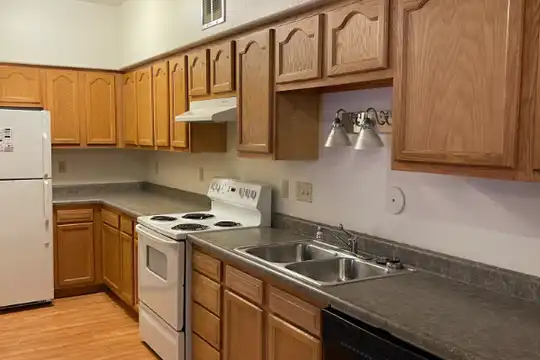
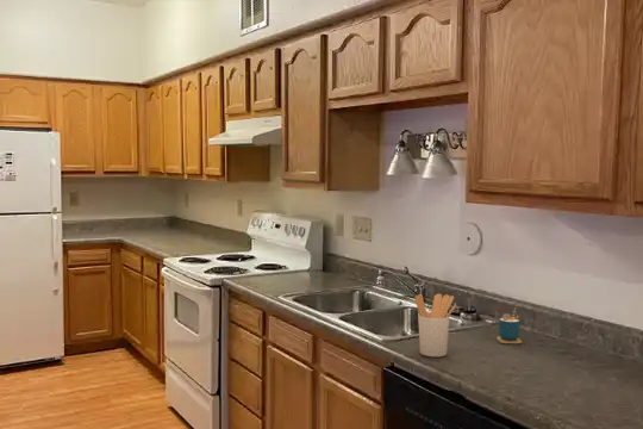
+ cup [495,304,523,344]
+ utensil holder [414,293,457,358]
